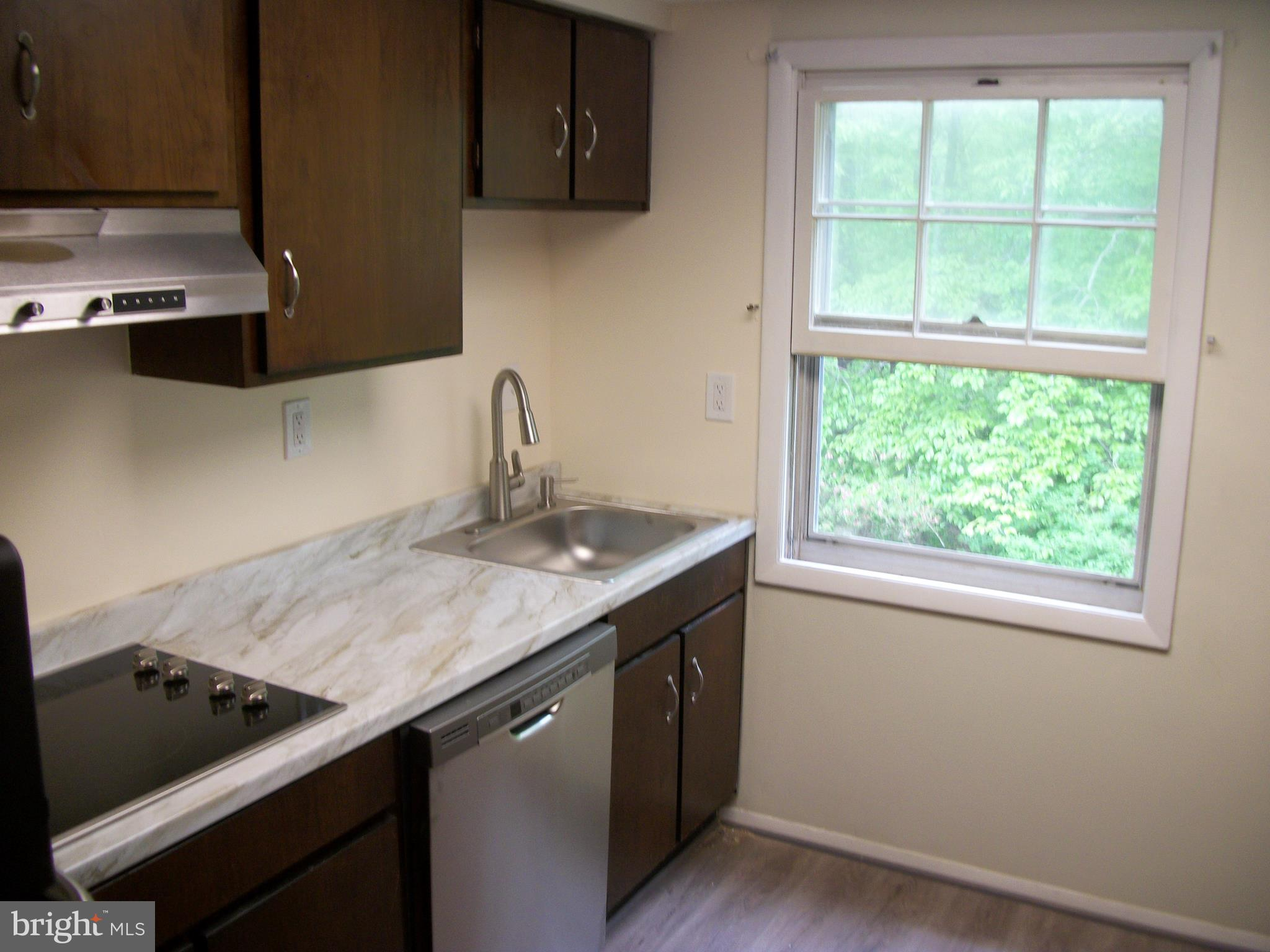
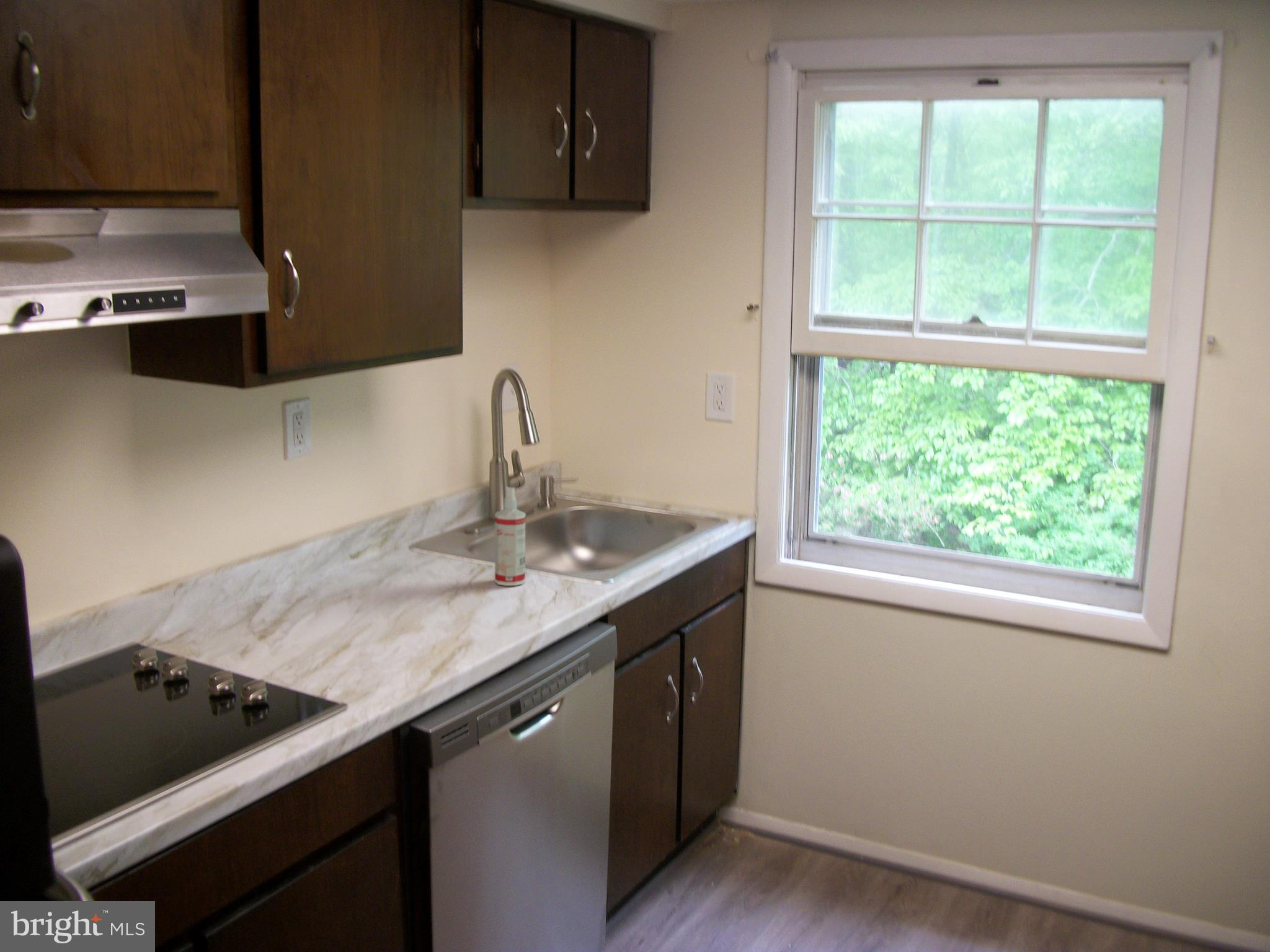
+ spray bottle [494,487,526,586]
